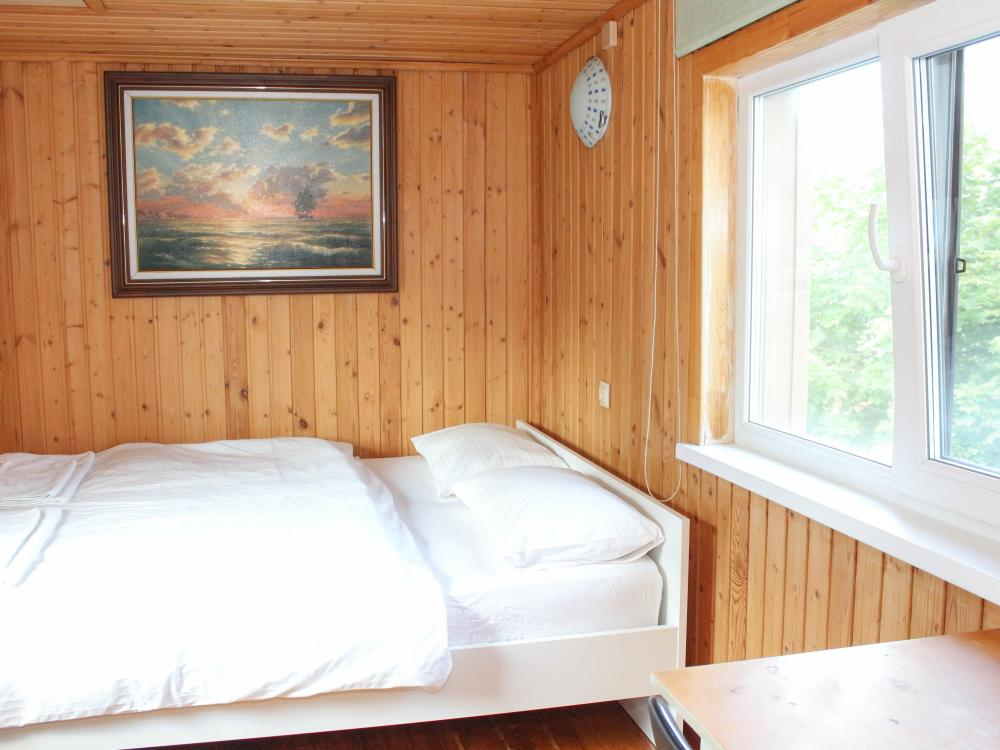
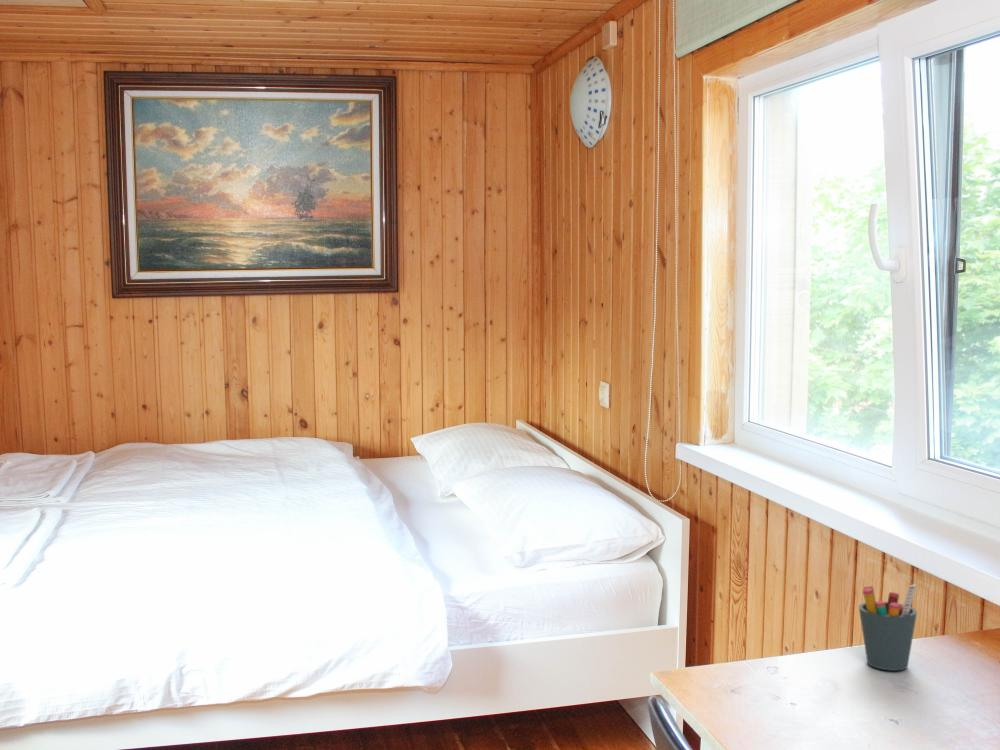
+ pen holder [858,583,918,671]
